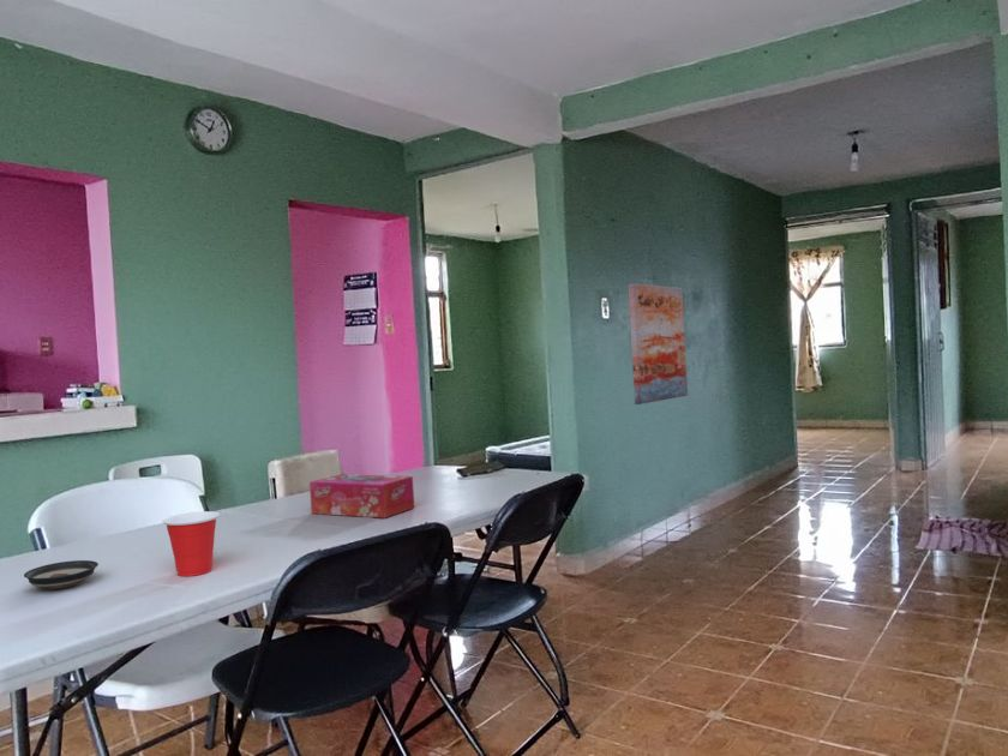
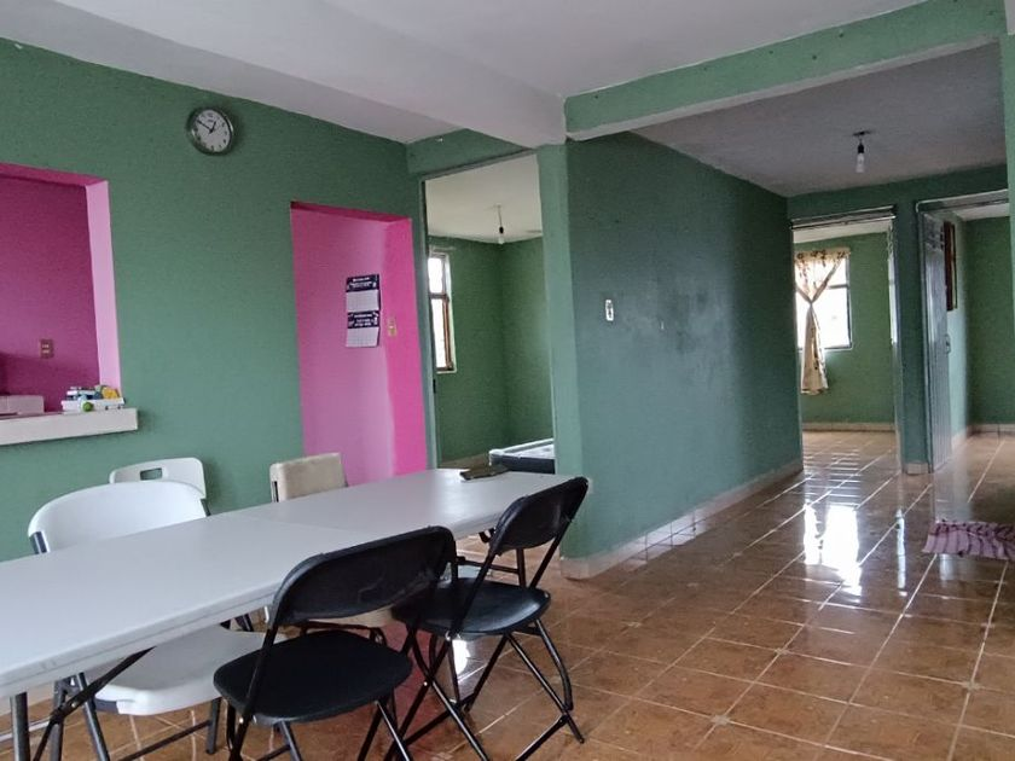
- saucer [23,559,100,590]
- wall art [628,283,689,406]
- cup [161,510,221,577]
- tissue box [308,473,415,520]
